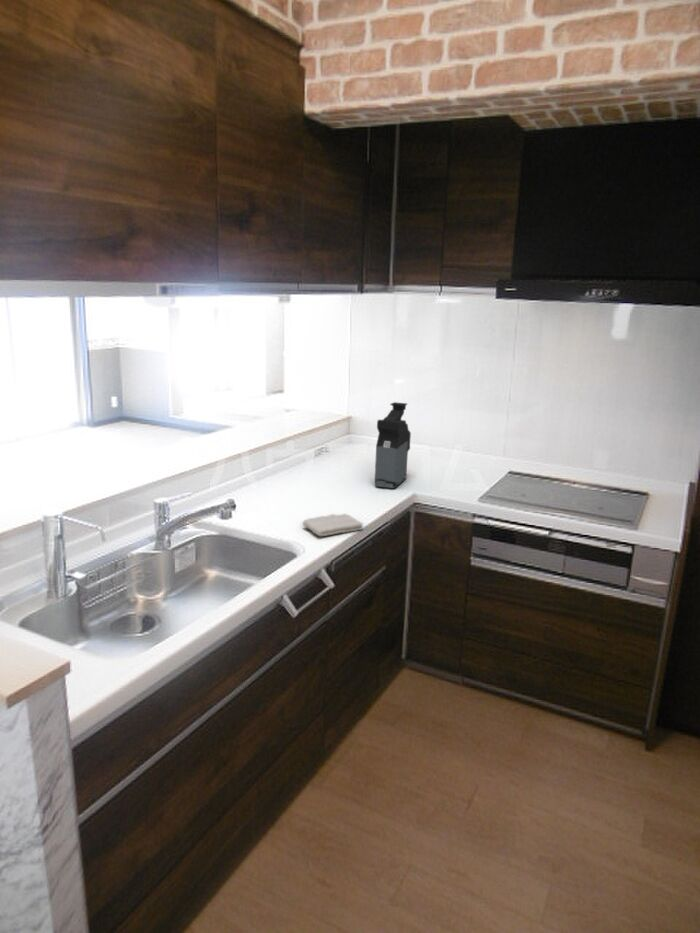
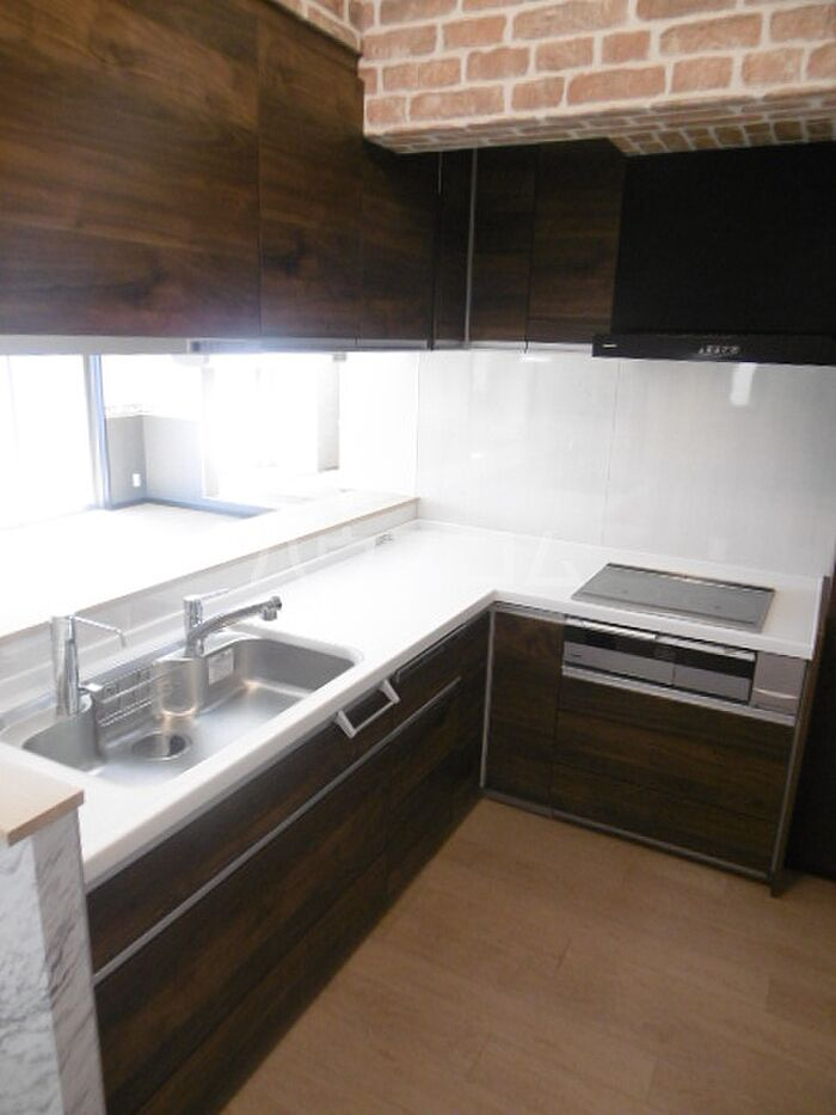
- coffee maker [374,401,412,489]
- washcloth [301,513,364,537]
